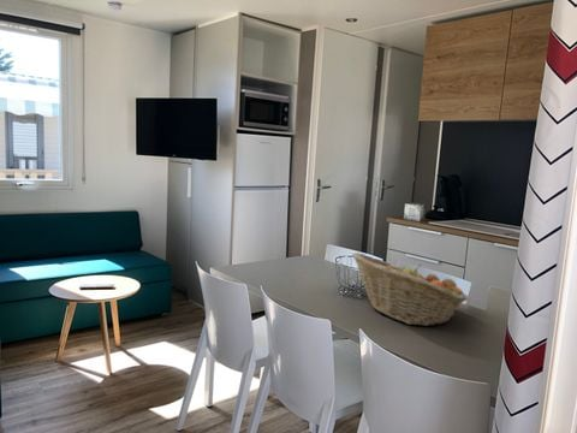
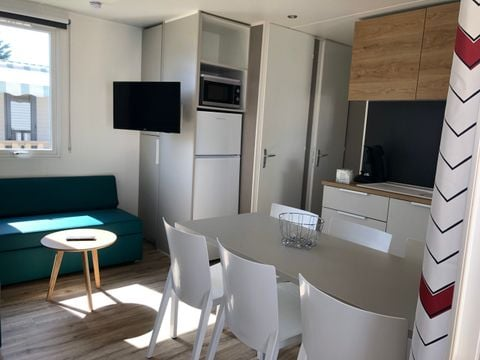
- fruit basket [351,251,470,327]
